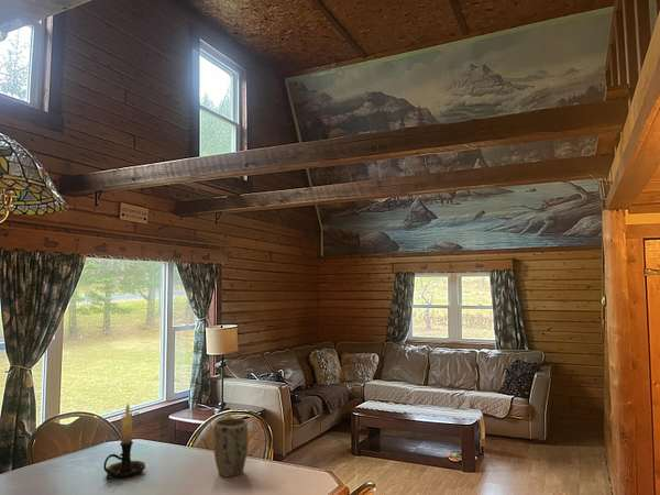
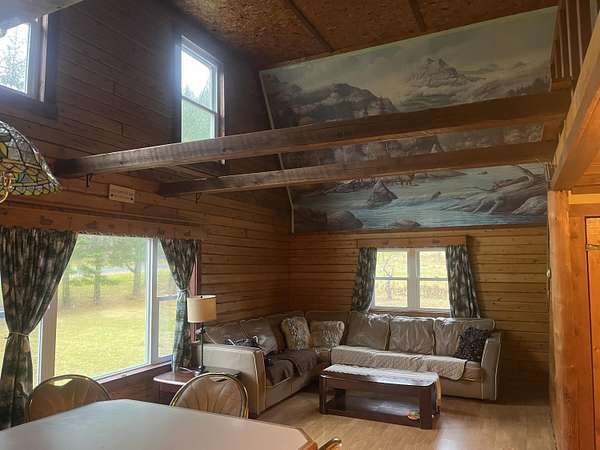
- plant pot [212,417,249,477]
- candle holder [102,403,146,481]
